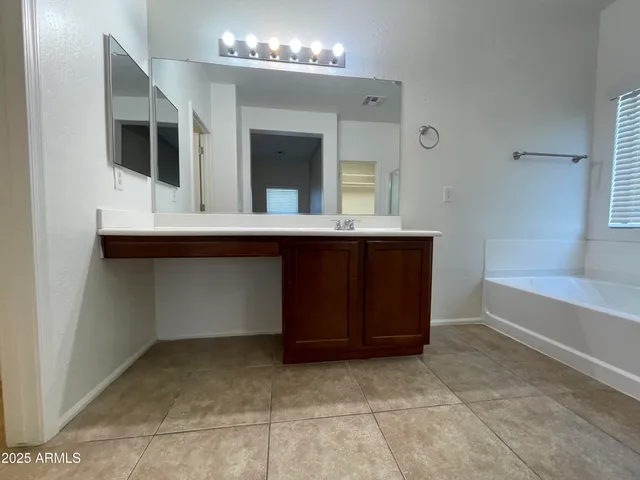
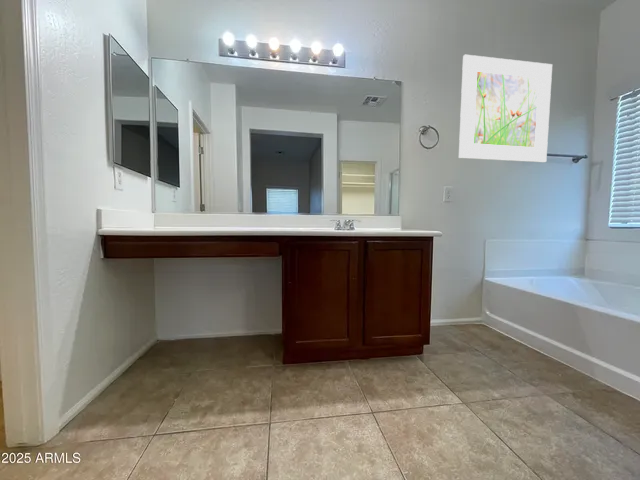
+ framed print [458,54,553,163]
